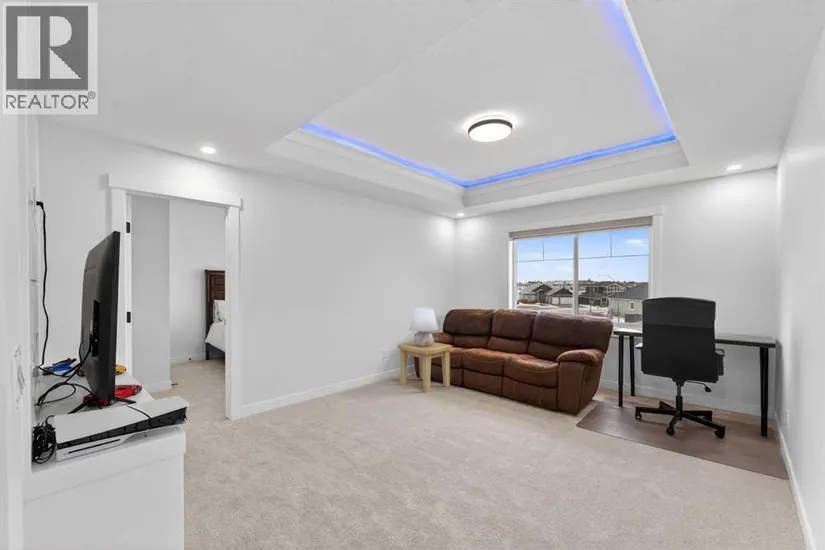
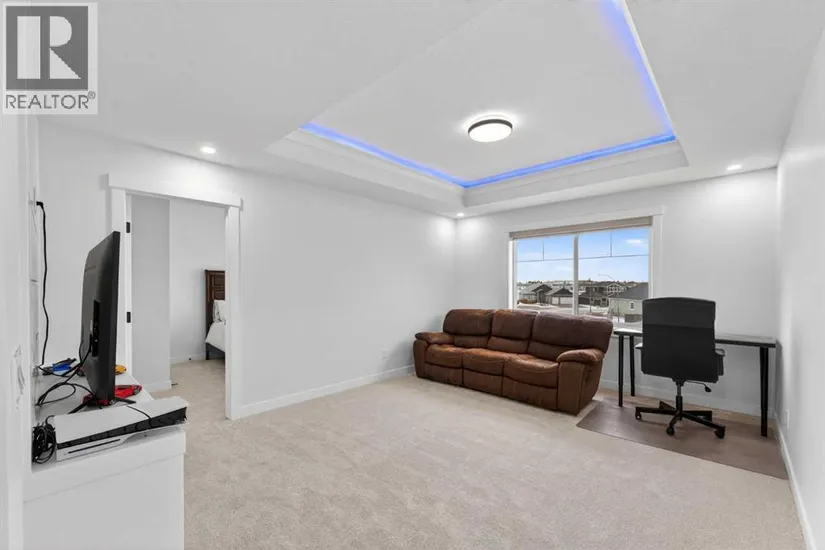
- side table [397,341,453,394]
- table lamp [409,307,439,347]
